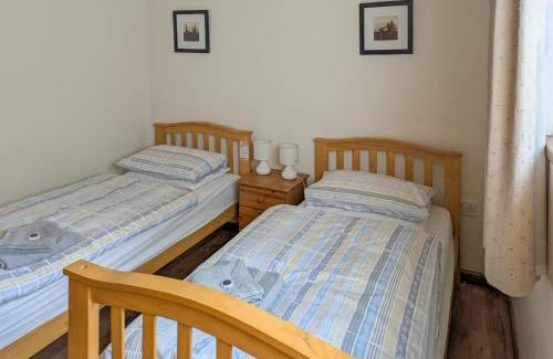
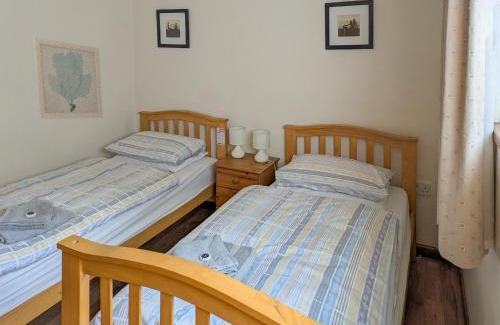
+ wall art [33,36,104,120]
